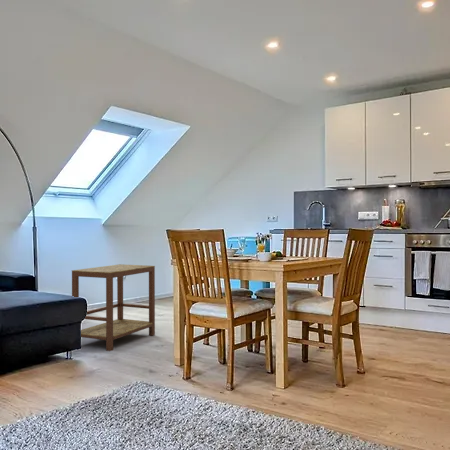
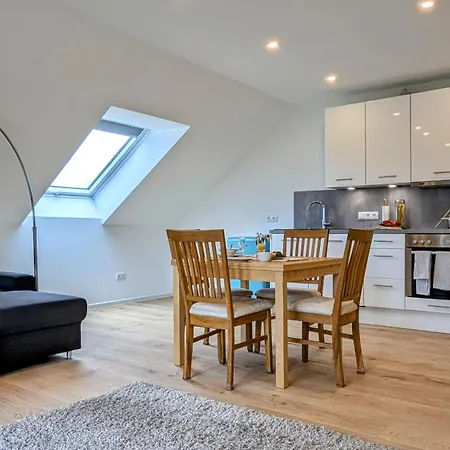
- side table [71,263,156,352]
